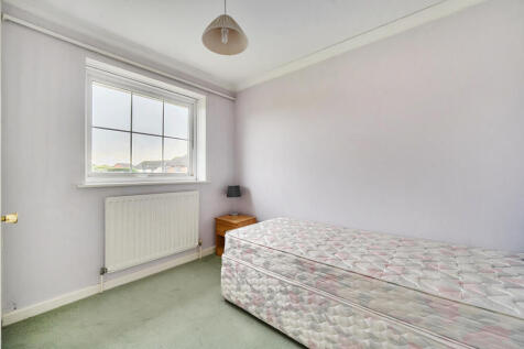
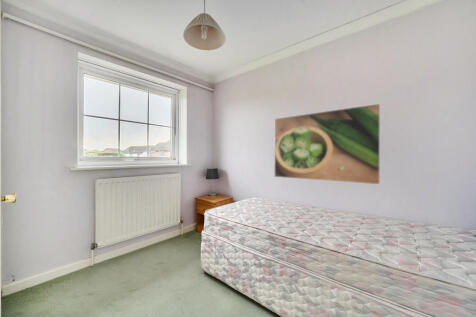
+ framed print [273,103,381,186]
